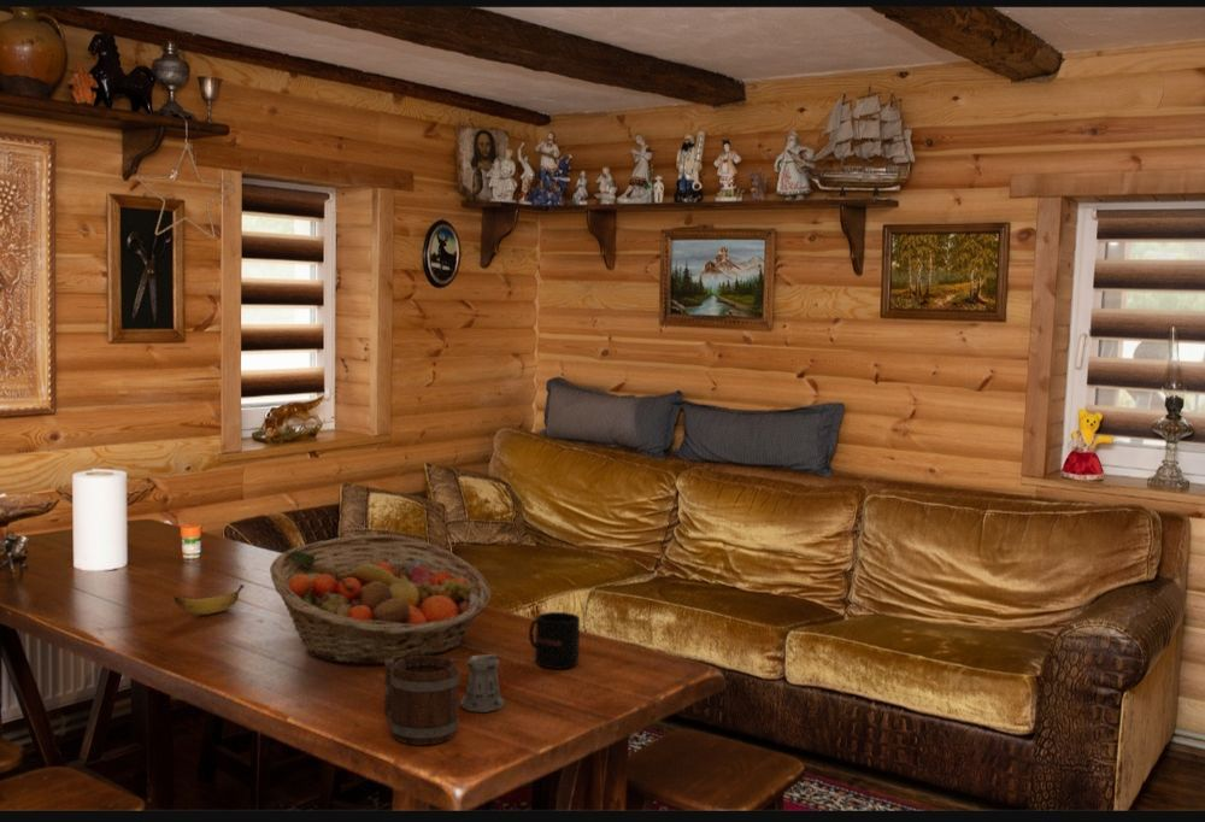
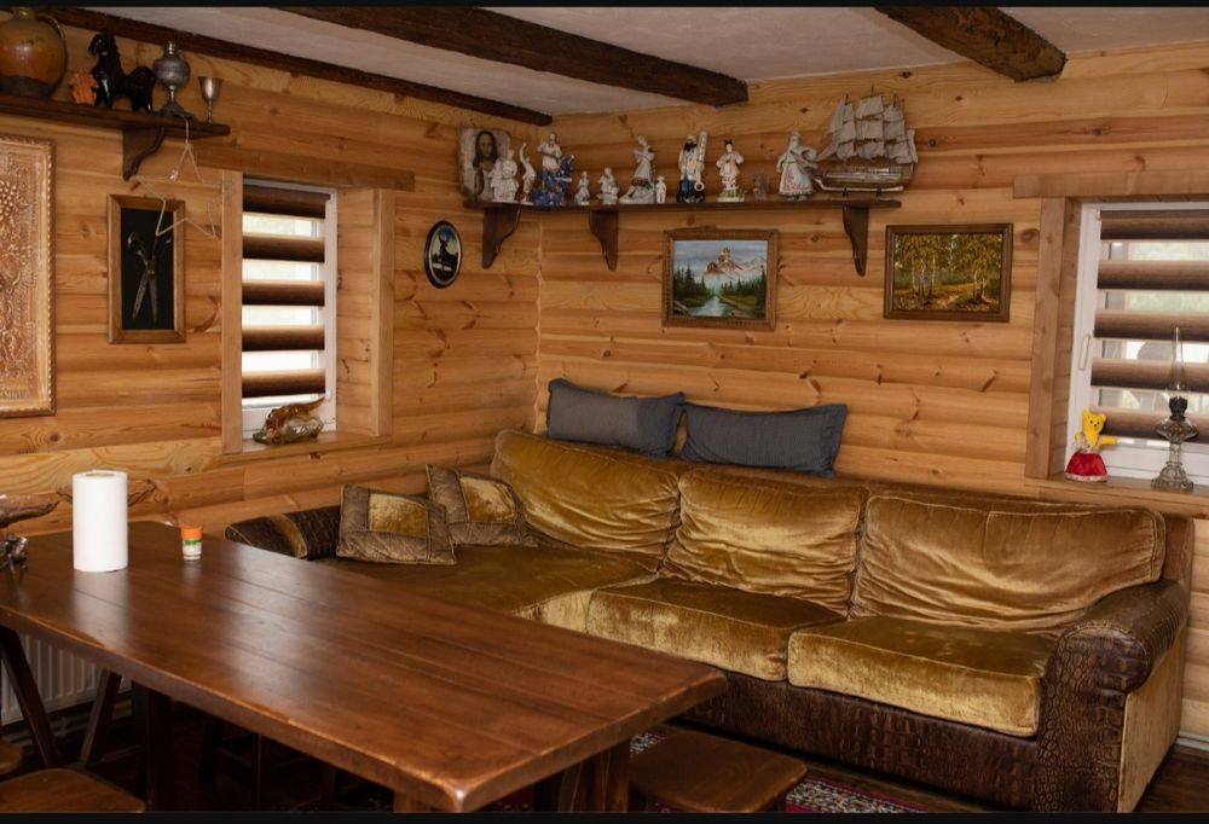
- banana [172,583,246,616]
- pepper shaker [449,652,505,714]
- mug [528,611,581,670]
- mug [382,654,460,746]
- fruit basket [269,534,493,665]
